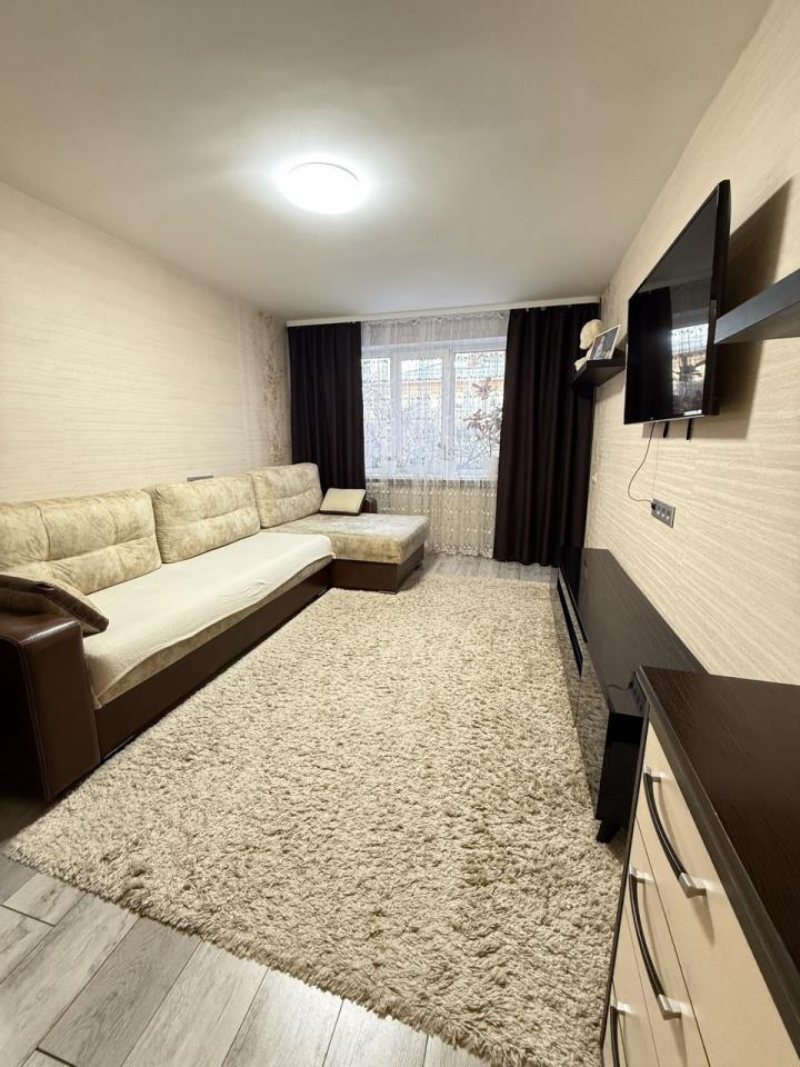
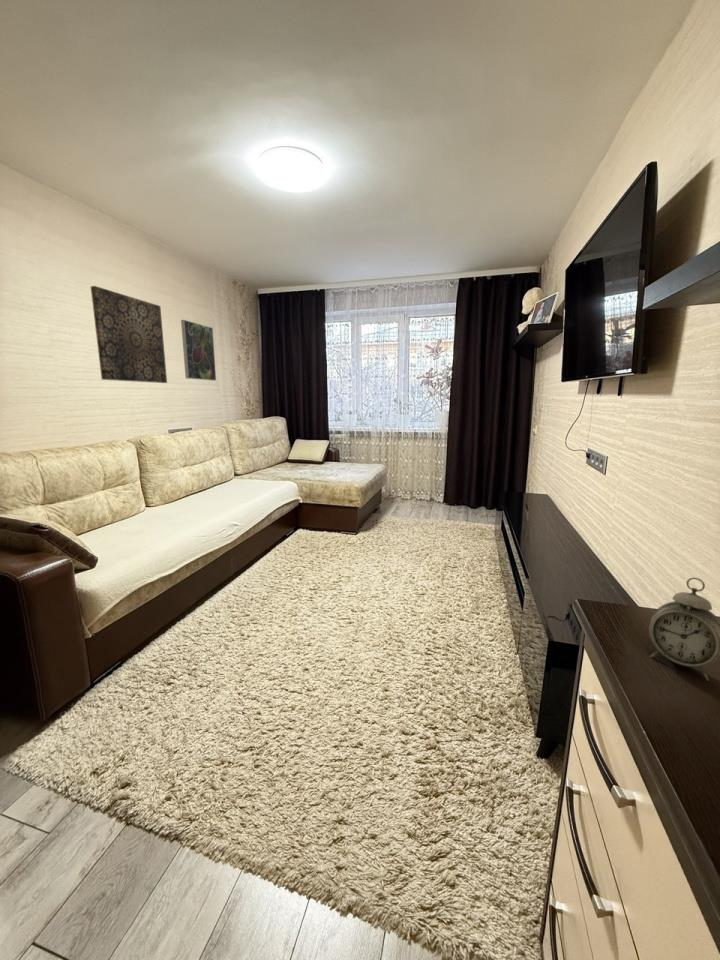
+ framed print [180,319,217,382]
+ wall art [90,285,168,384]
+ alarm clock [648,577,720,682]
